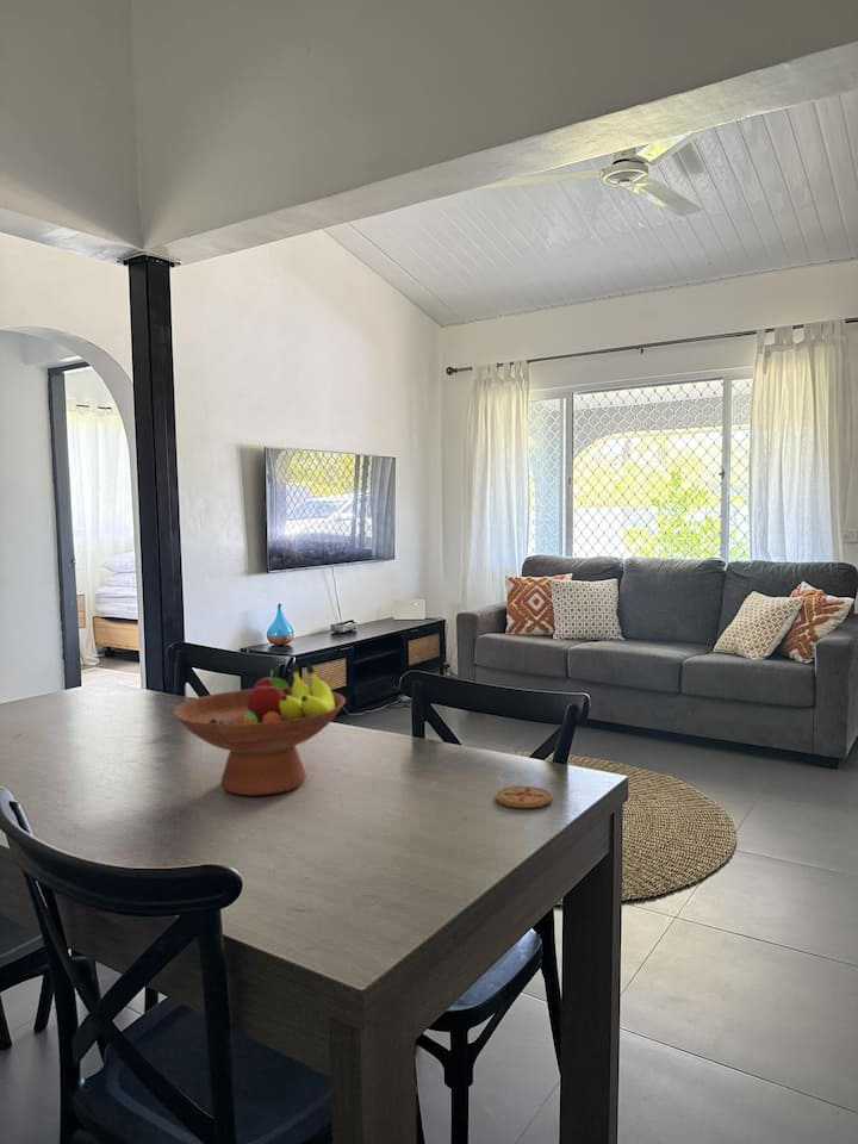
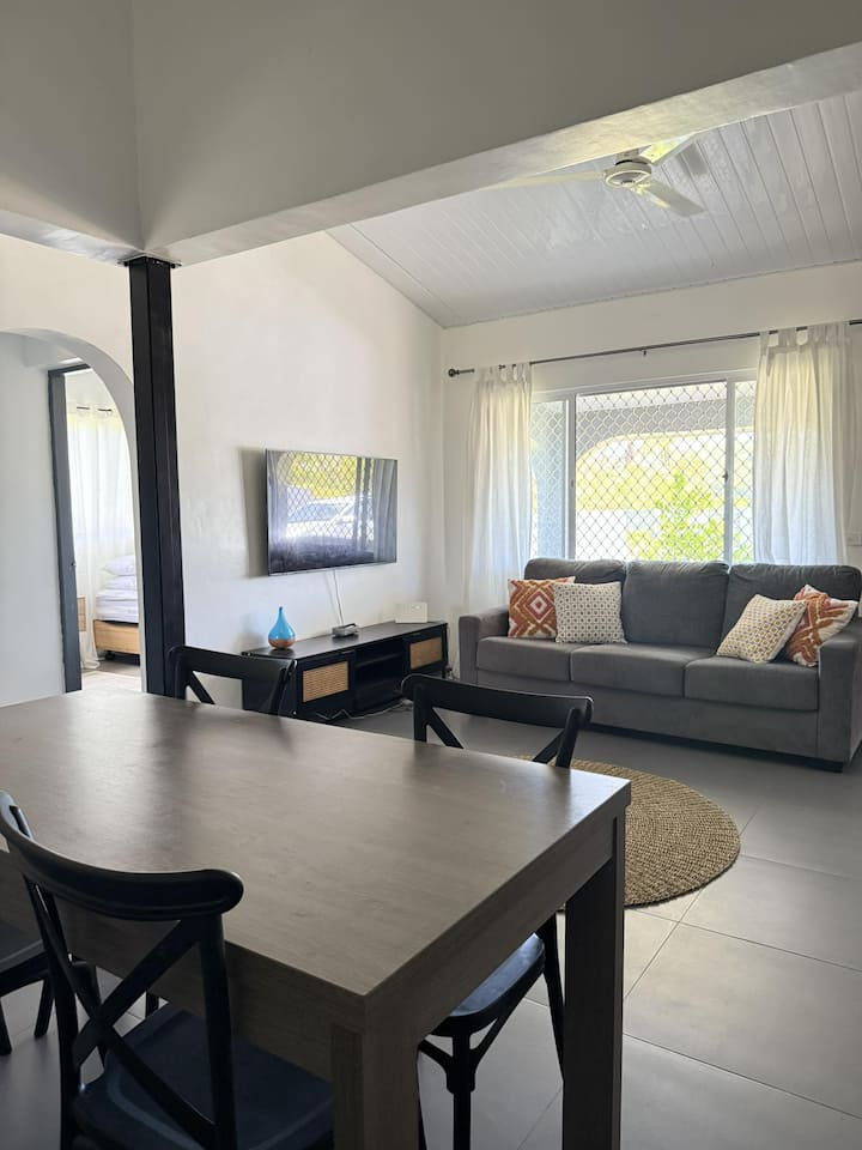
- coaster [495,785,553,809]
- fruit bowl [172,661,347,797]
